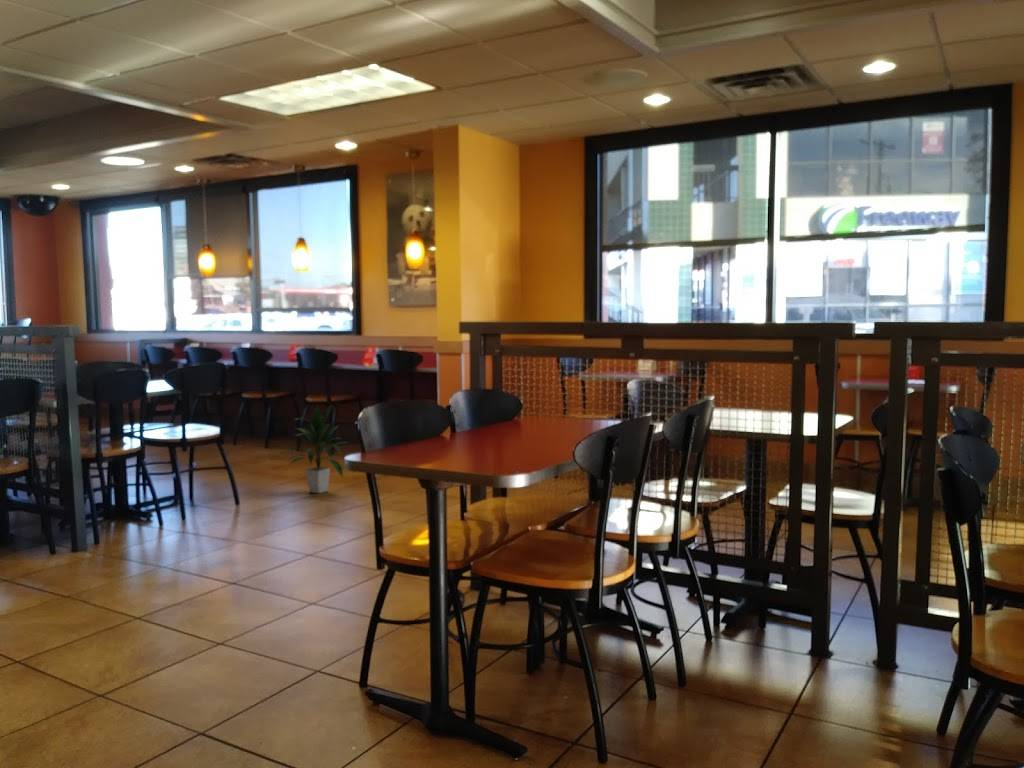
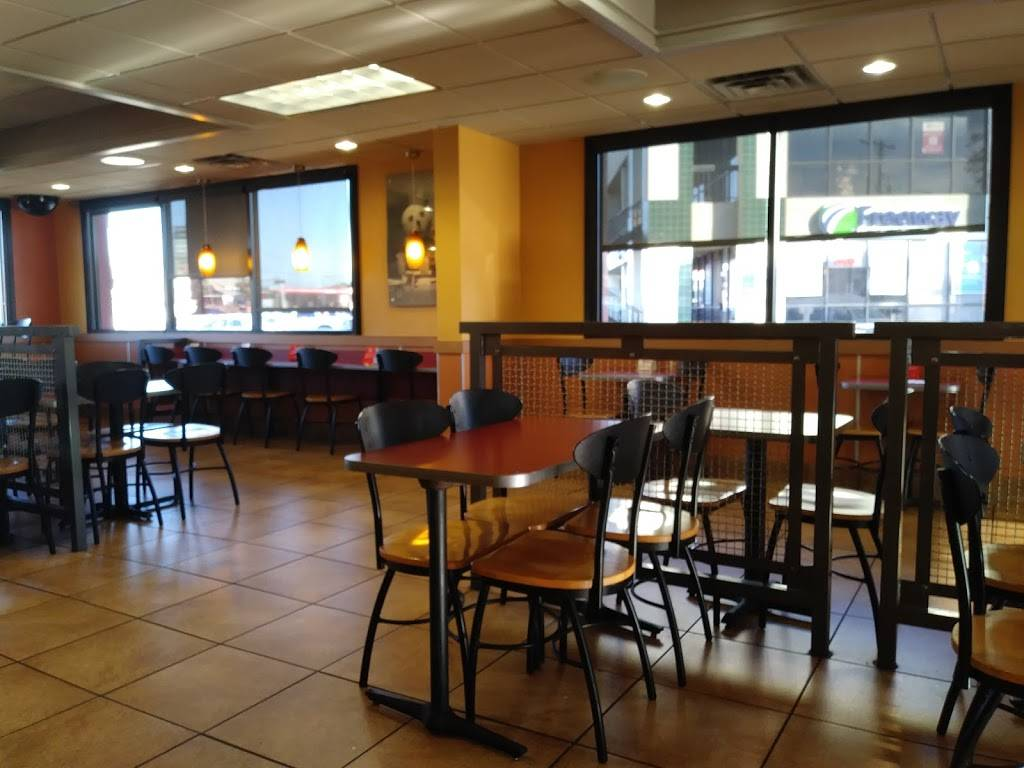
- indoor plant [280,404,348,494]
